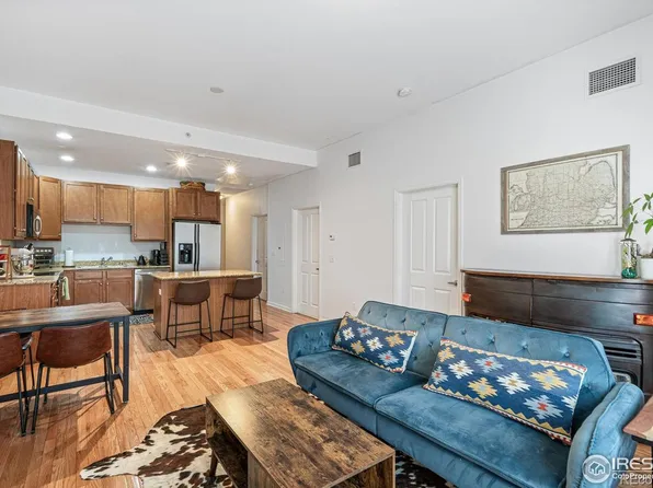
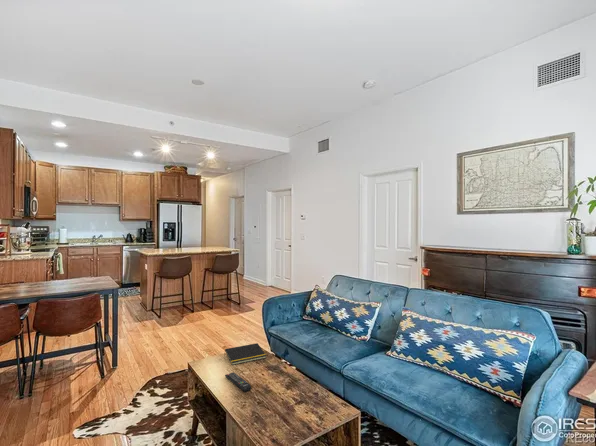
+ remote control [224,371,252,393]
+ notepad [223,342,267,366]
